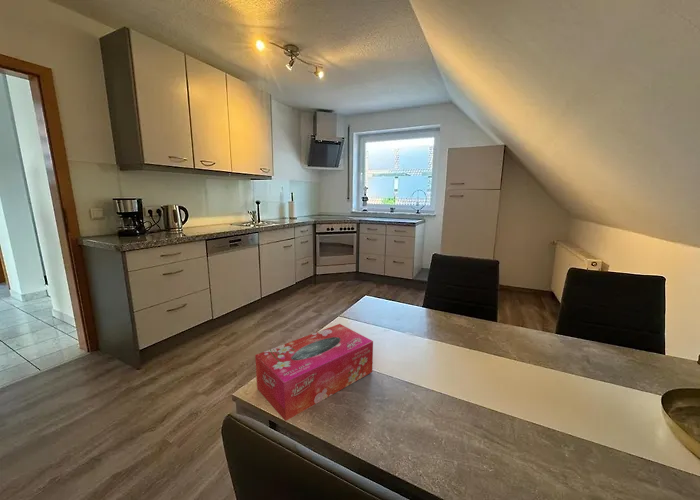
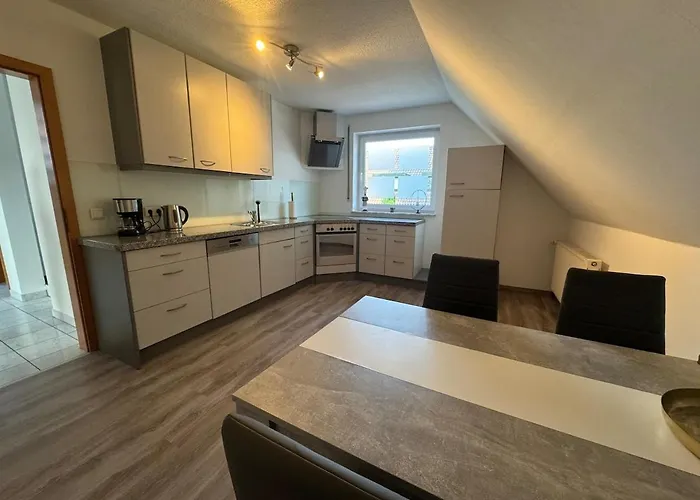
- tissue box [254,323,374,422]
